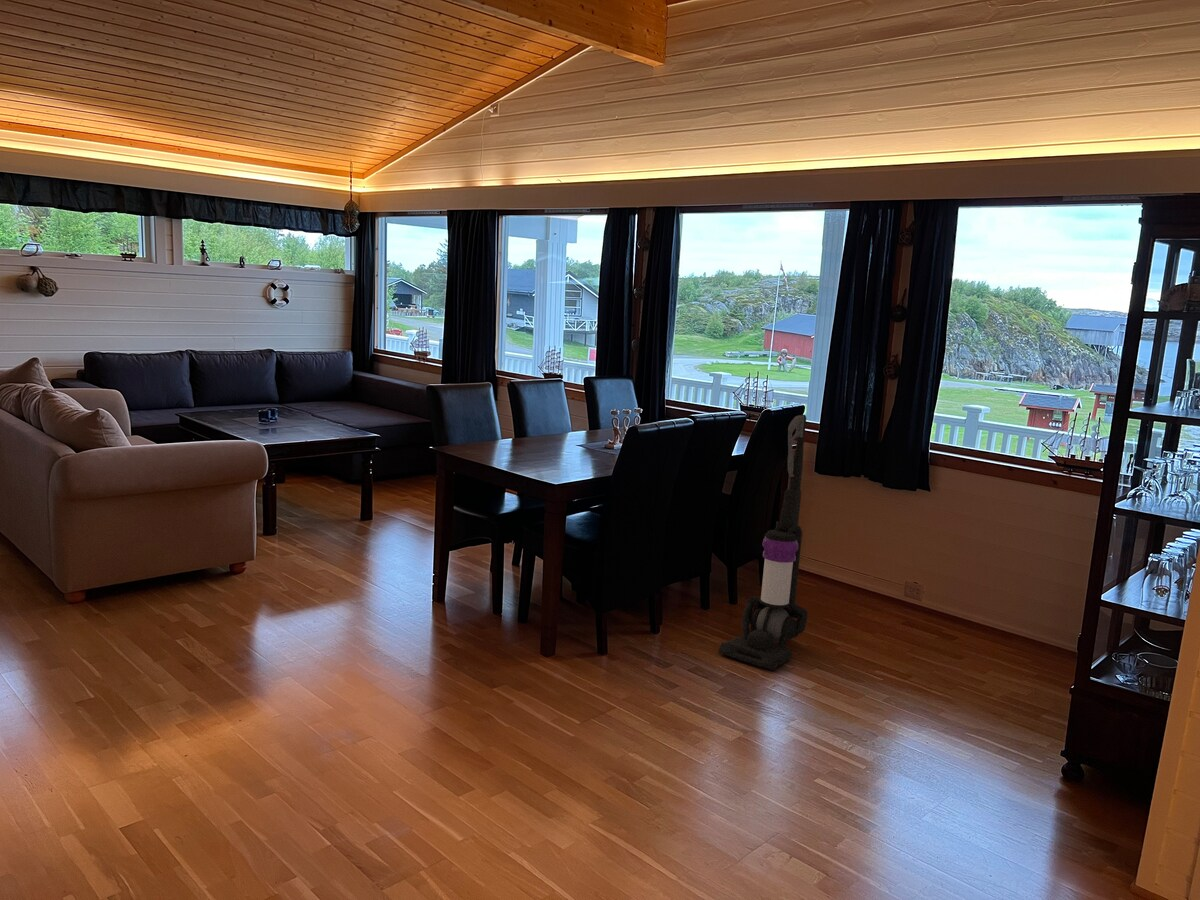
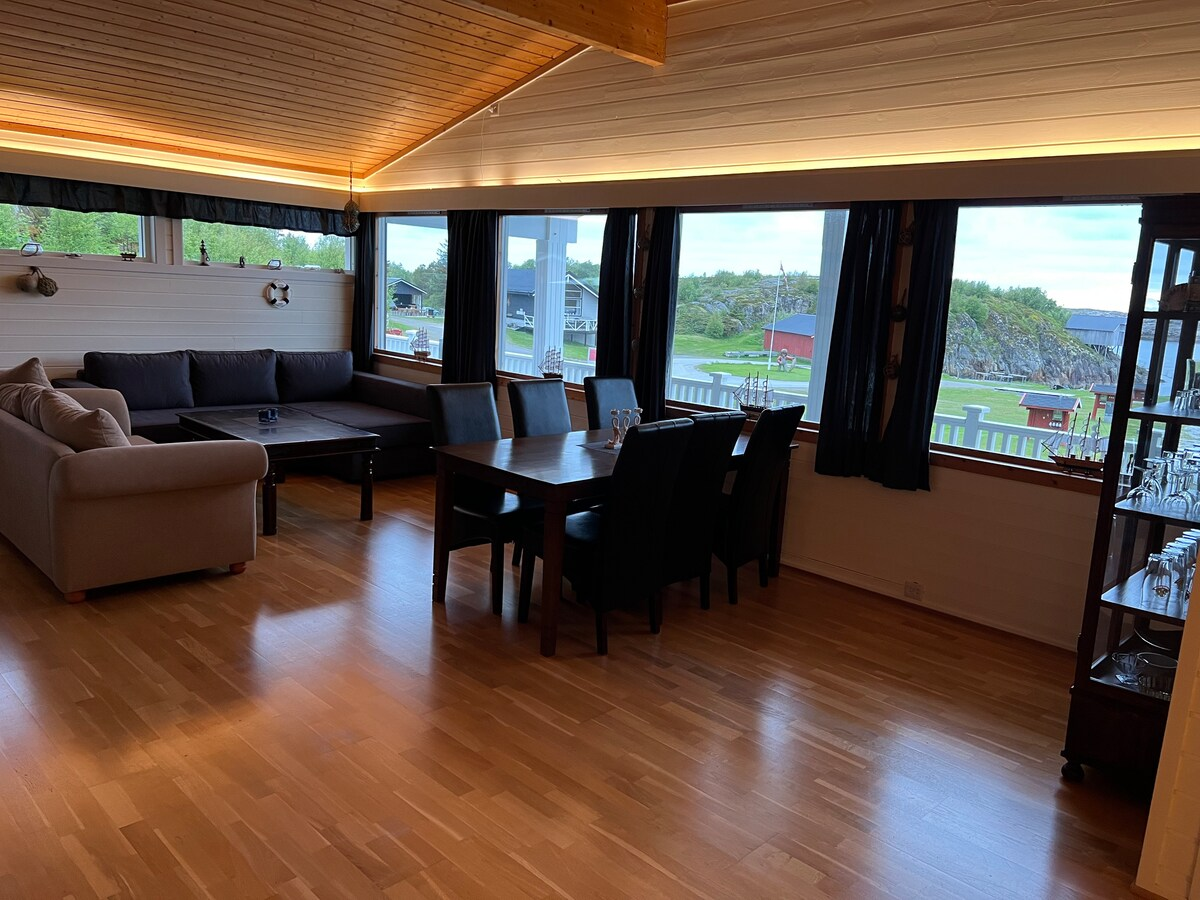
- vacuum cleaner [717,414,809,671]
